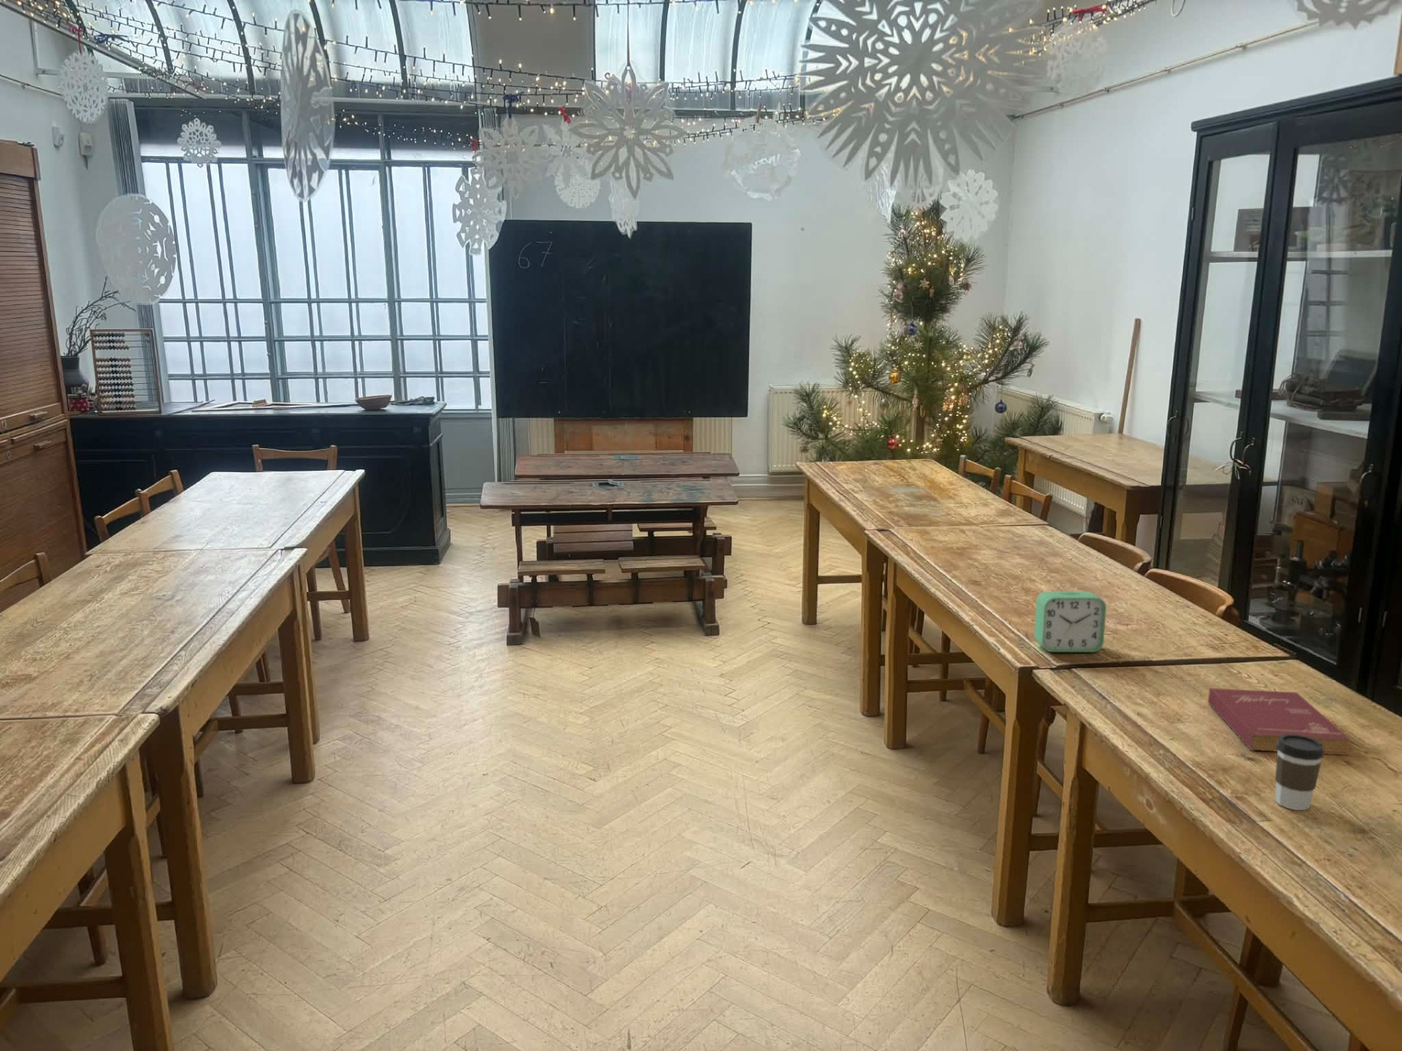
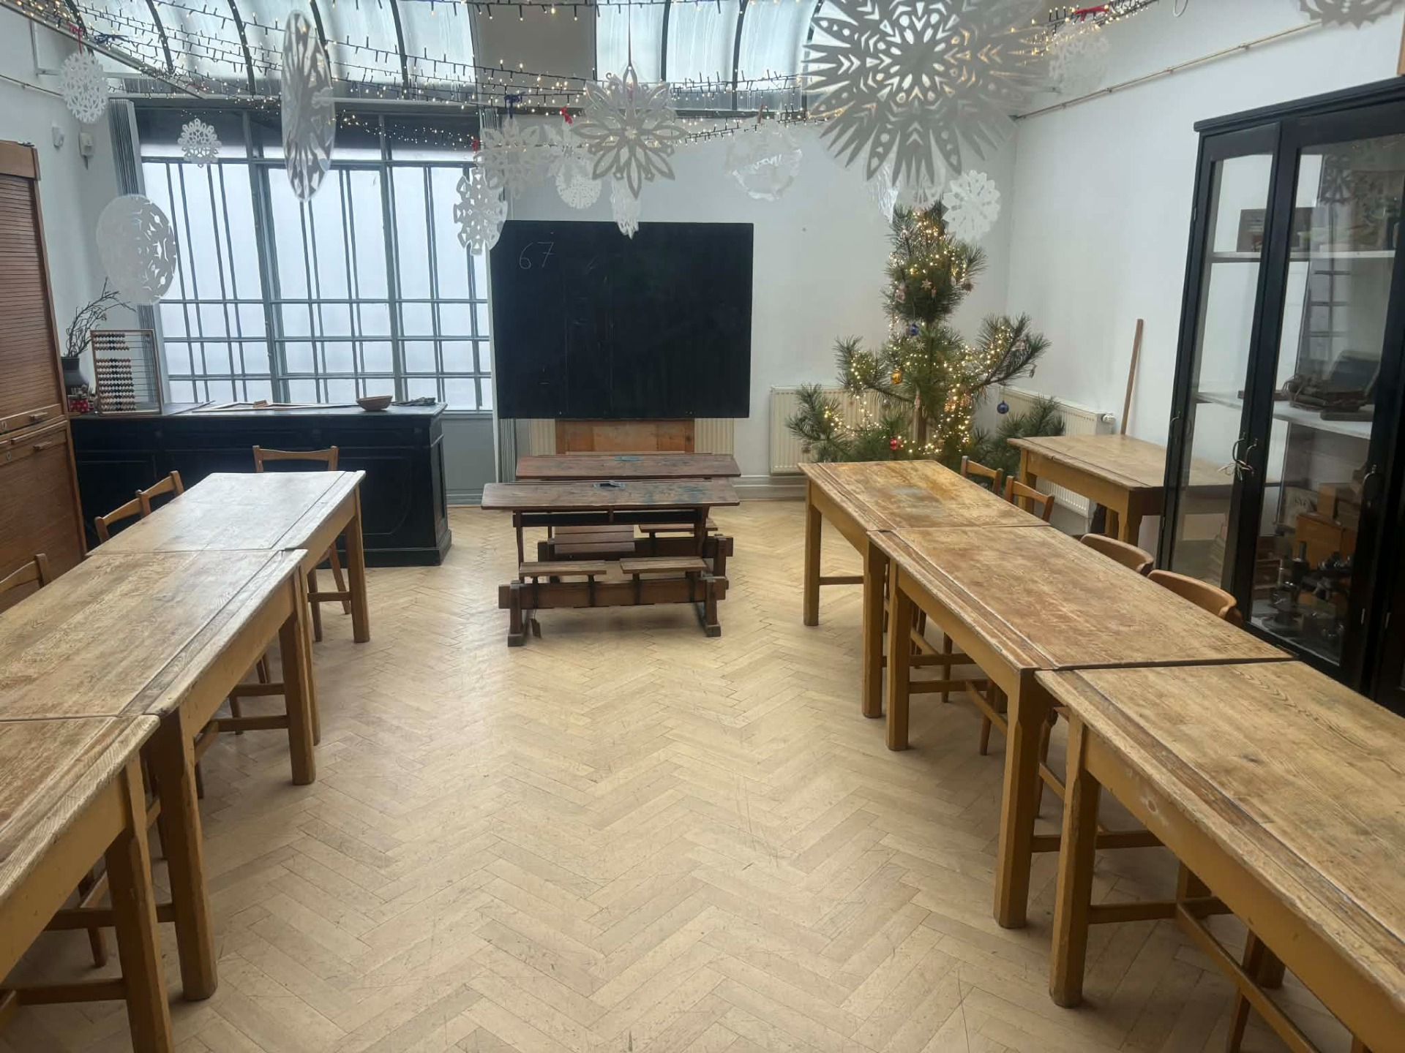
- alarm clock [1033,591,1107,652]
- book [1207,688,1351,756]
- coffee cup [1274,734,1325,810]
